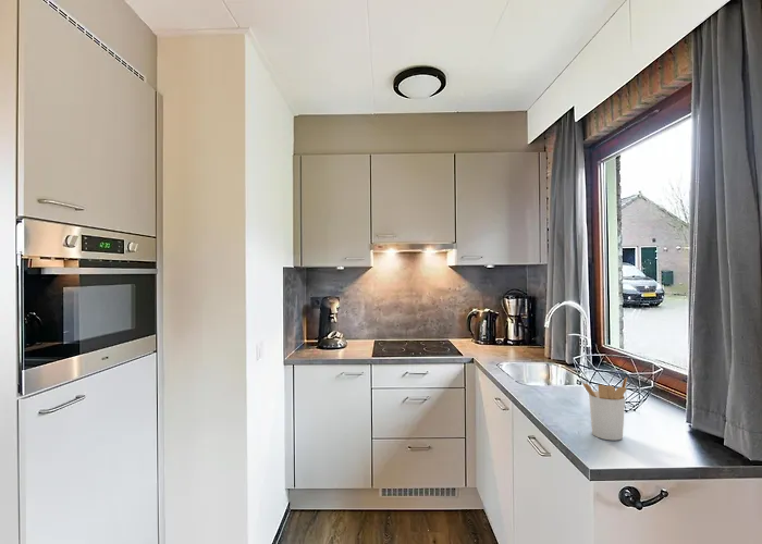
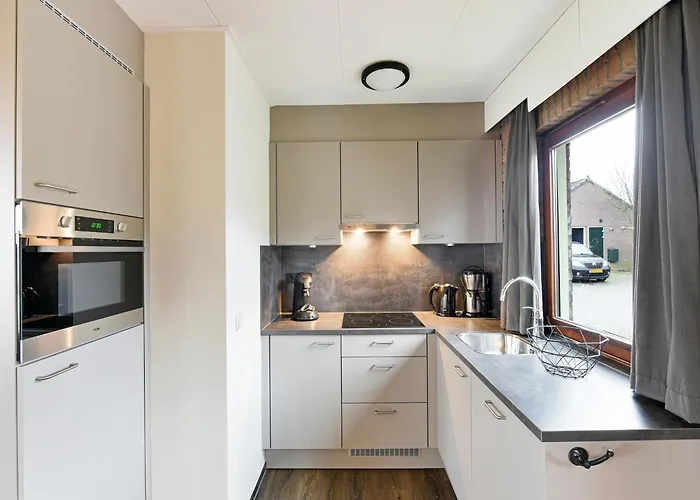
- utensil holder [581,376,628,442]
